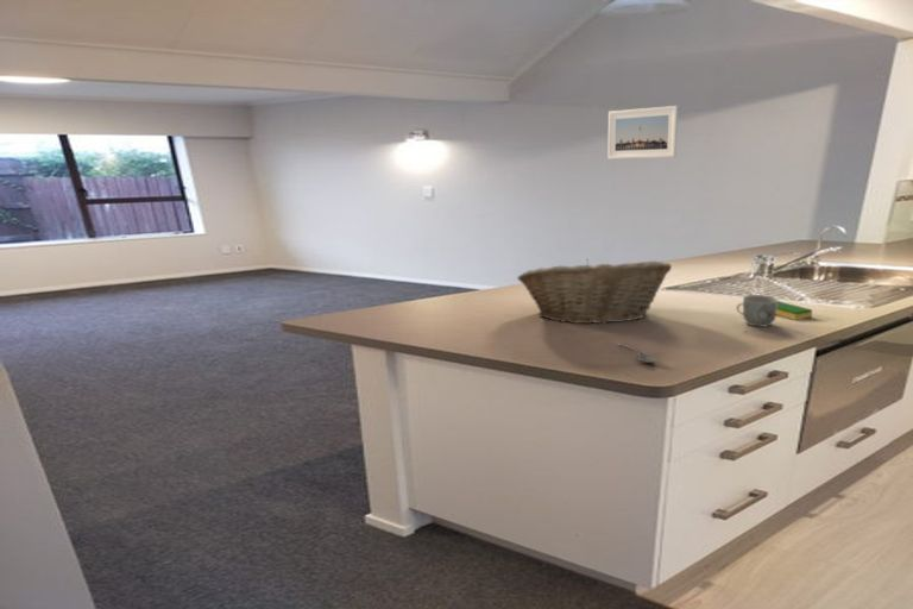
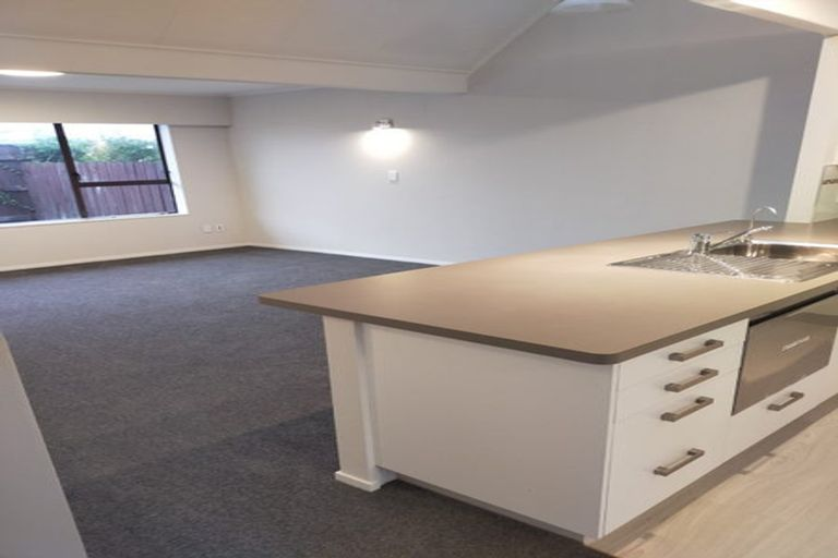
- dish sponge [776,300,813,321]
- mug [736,294,779,328]
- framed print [606,105,679,161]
- fruit basket [516,257,673,325]
- spoon [617,341,656,364]
